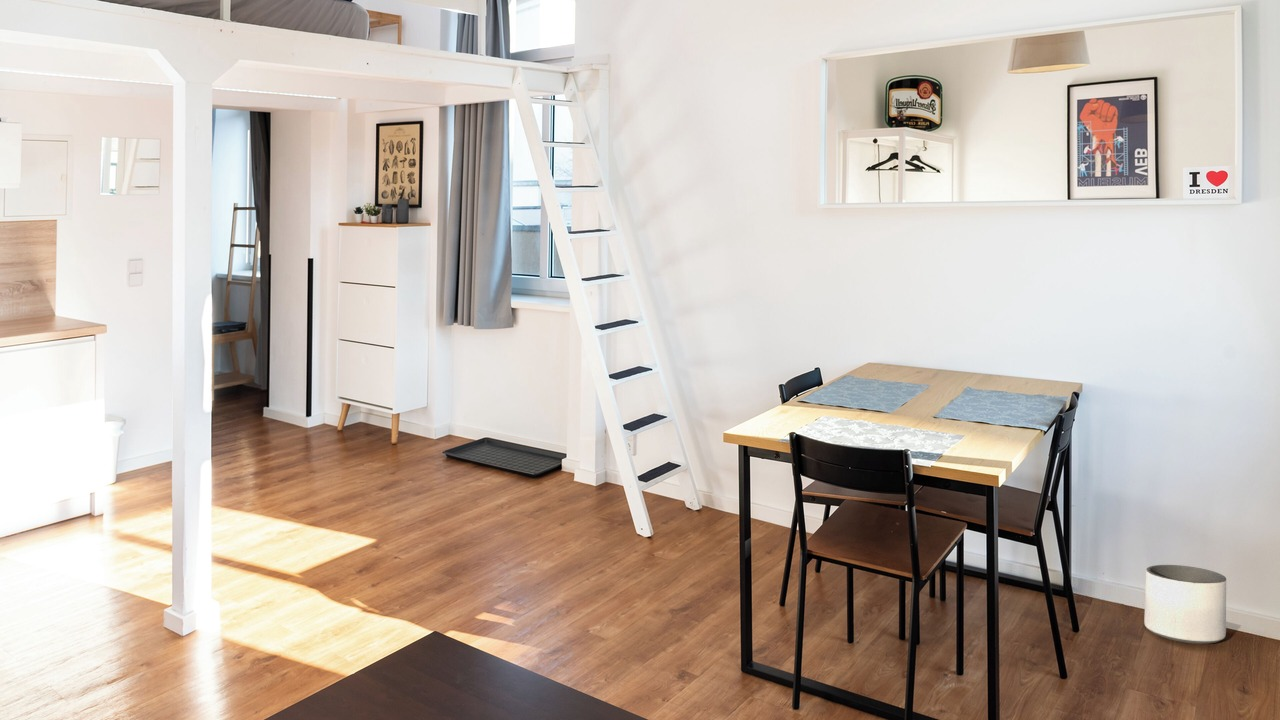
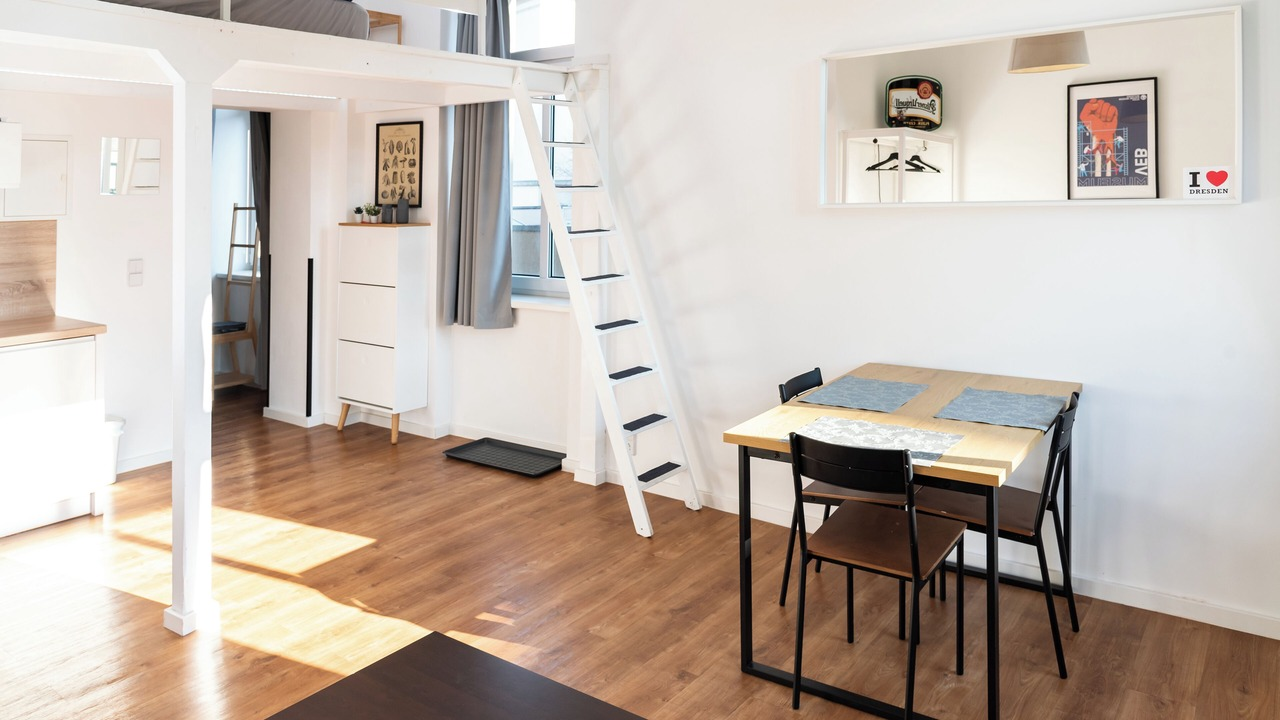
- planter [1143,564,1227,645]
